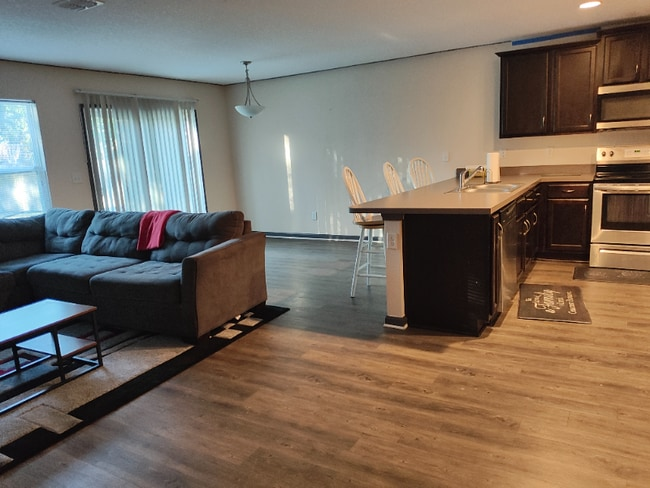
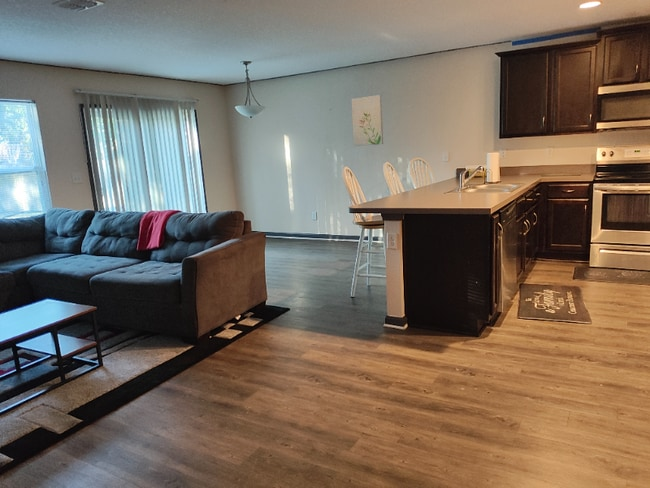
+ wall art [351,94,384,147]
